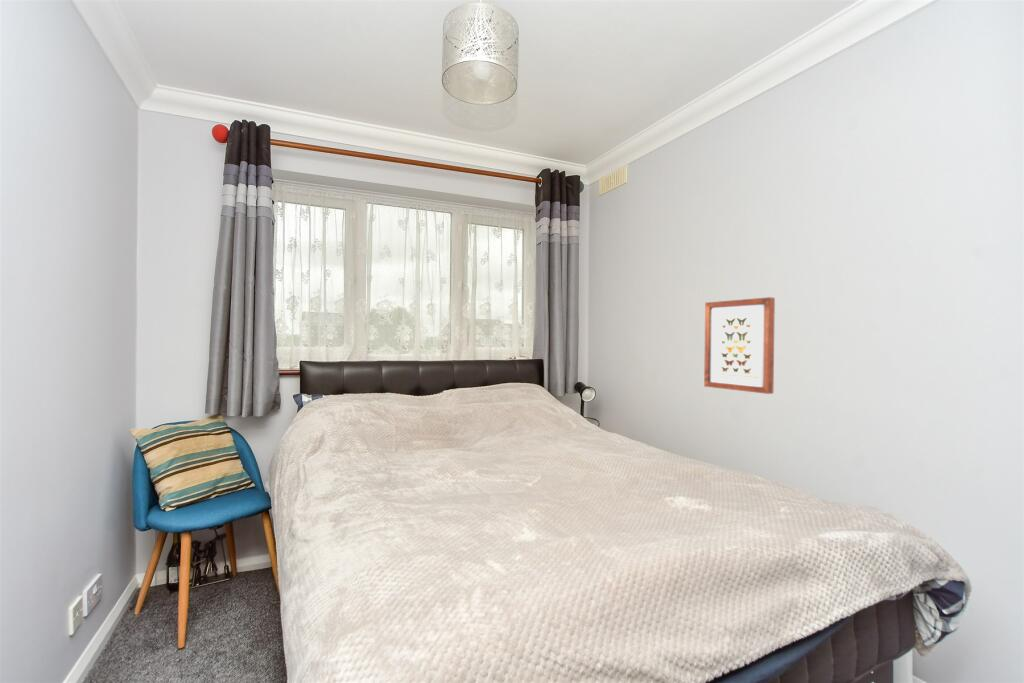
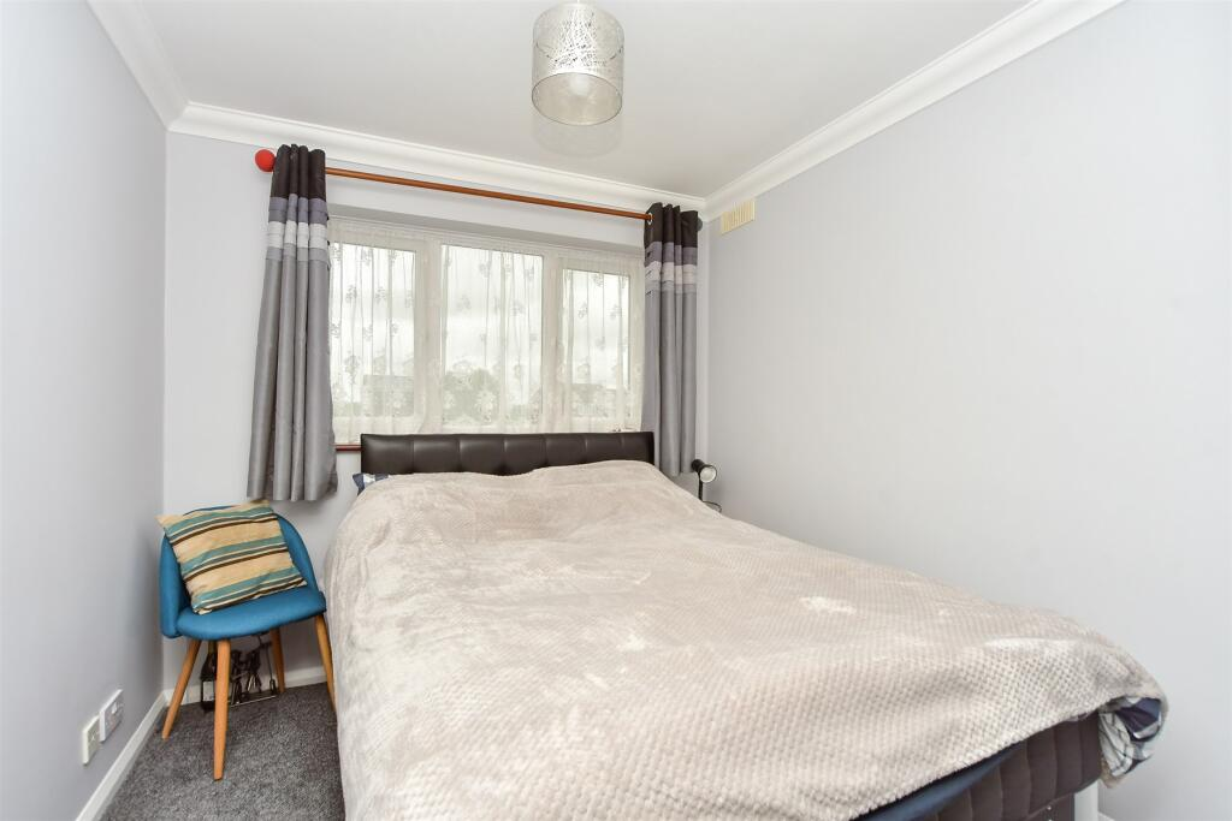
- wall art [703,296,776,395]
